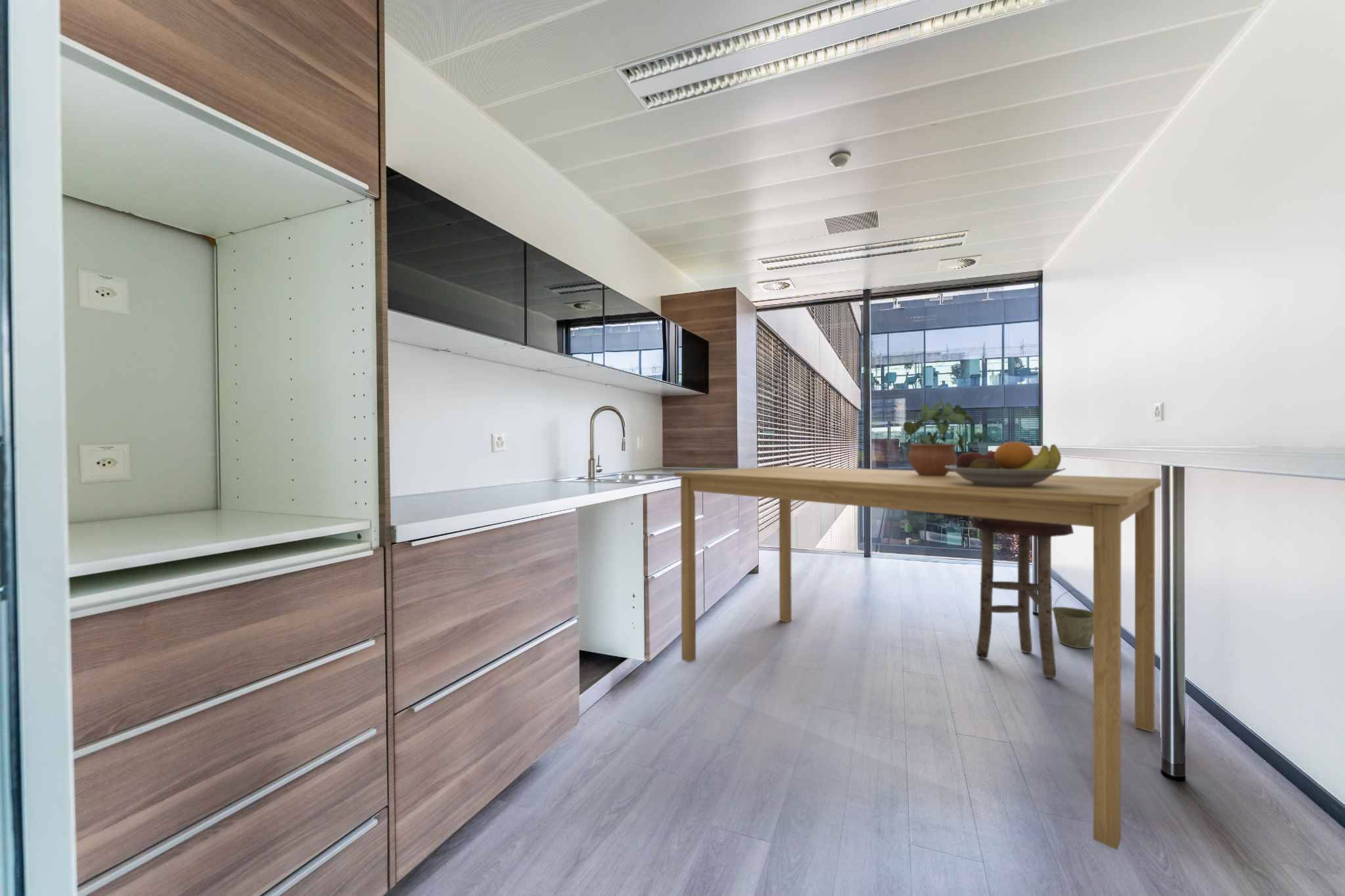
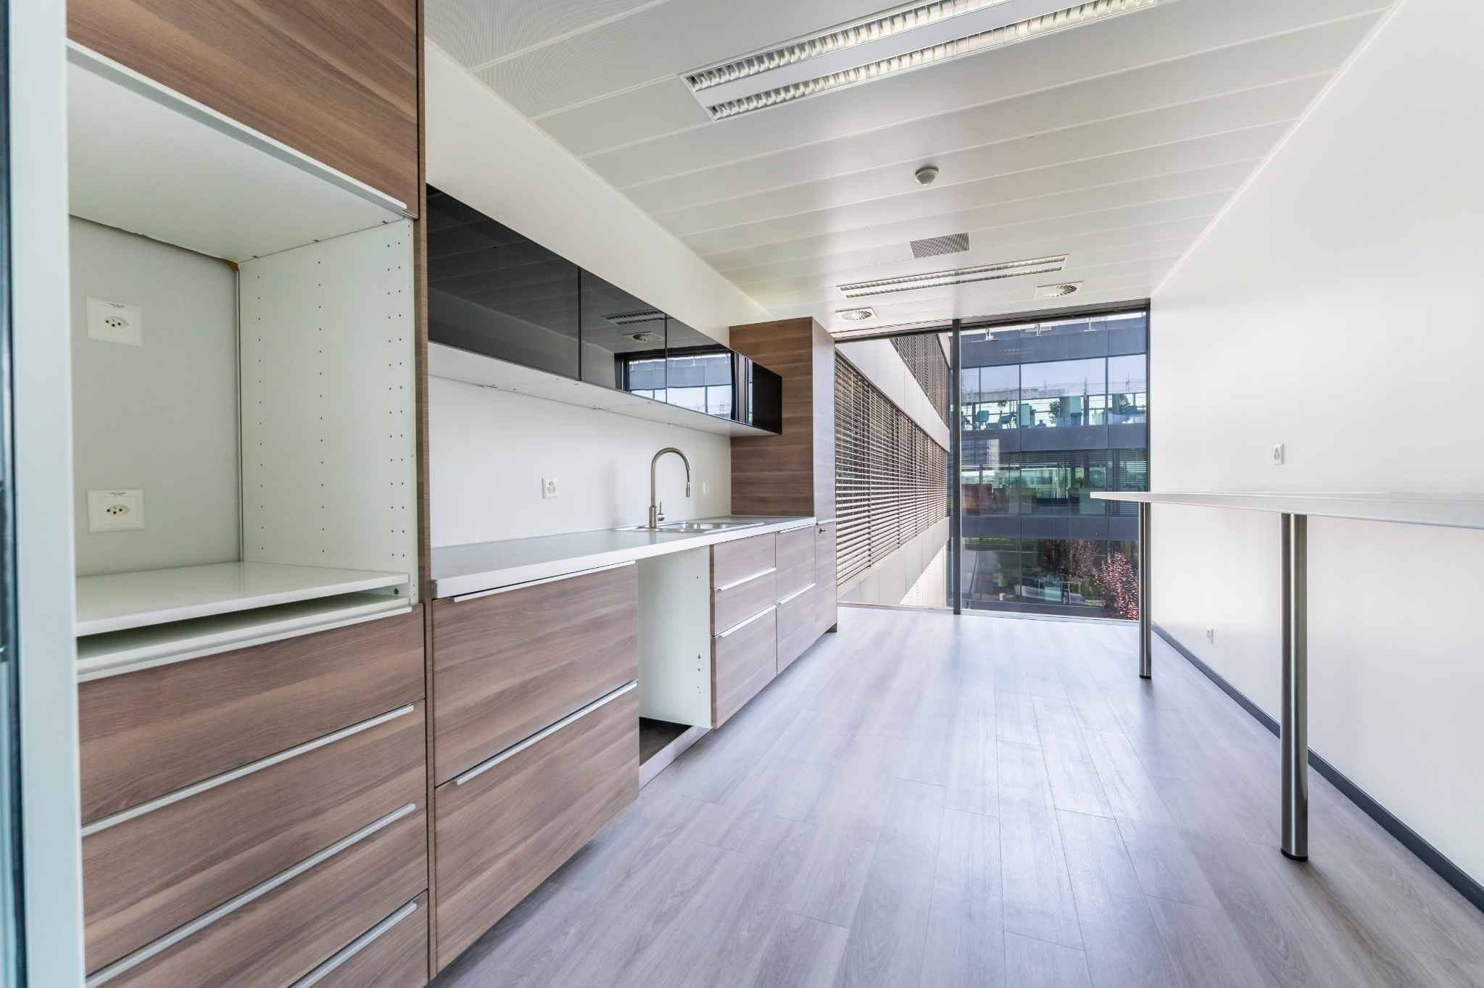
- stool [970,516,1074,679]
- dining table [673,466,1162,851]
- fruit bowl [945,441,1066,487]
- bucket [1052,589,1093,649]
- potted plant [902,395,974,476]
